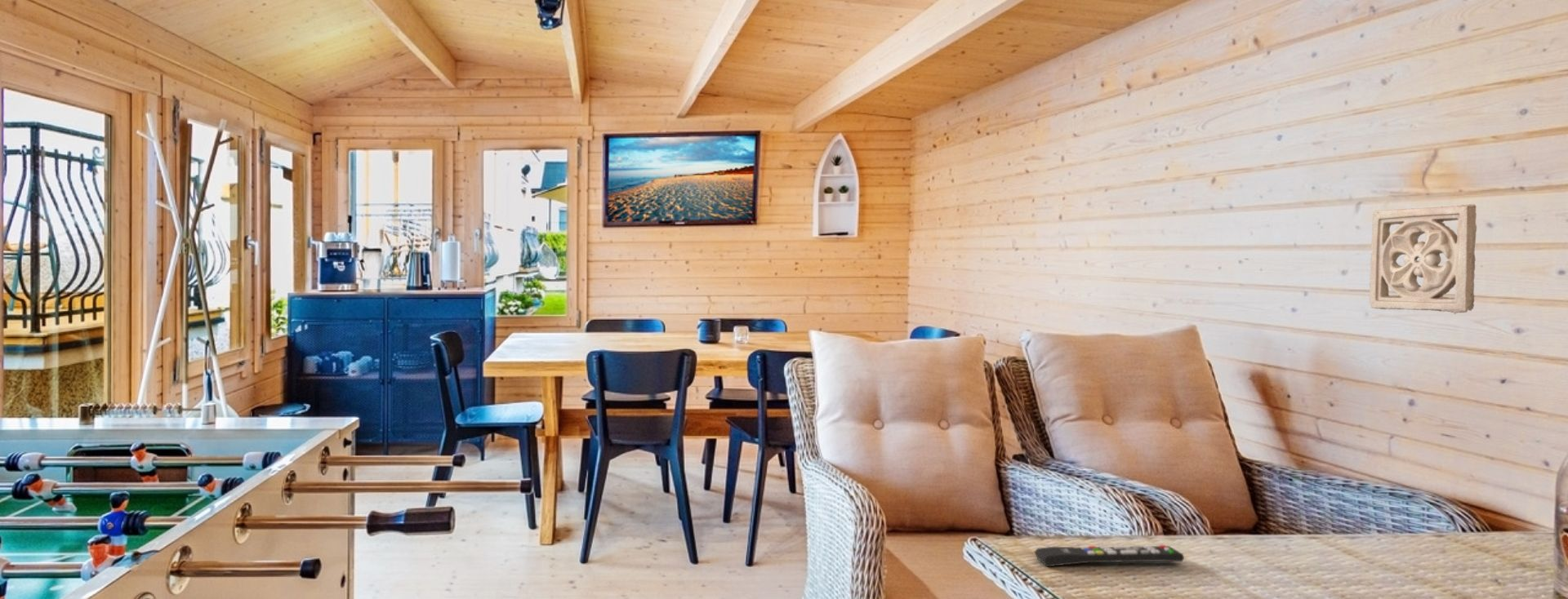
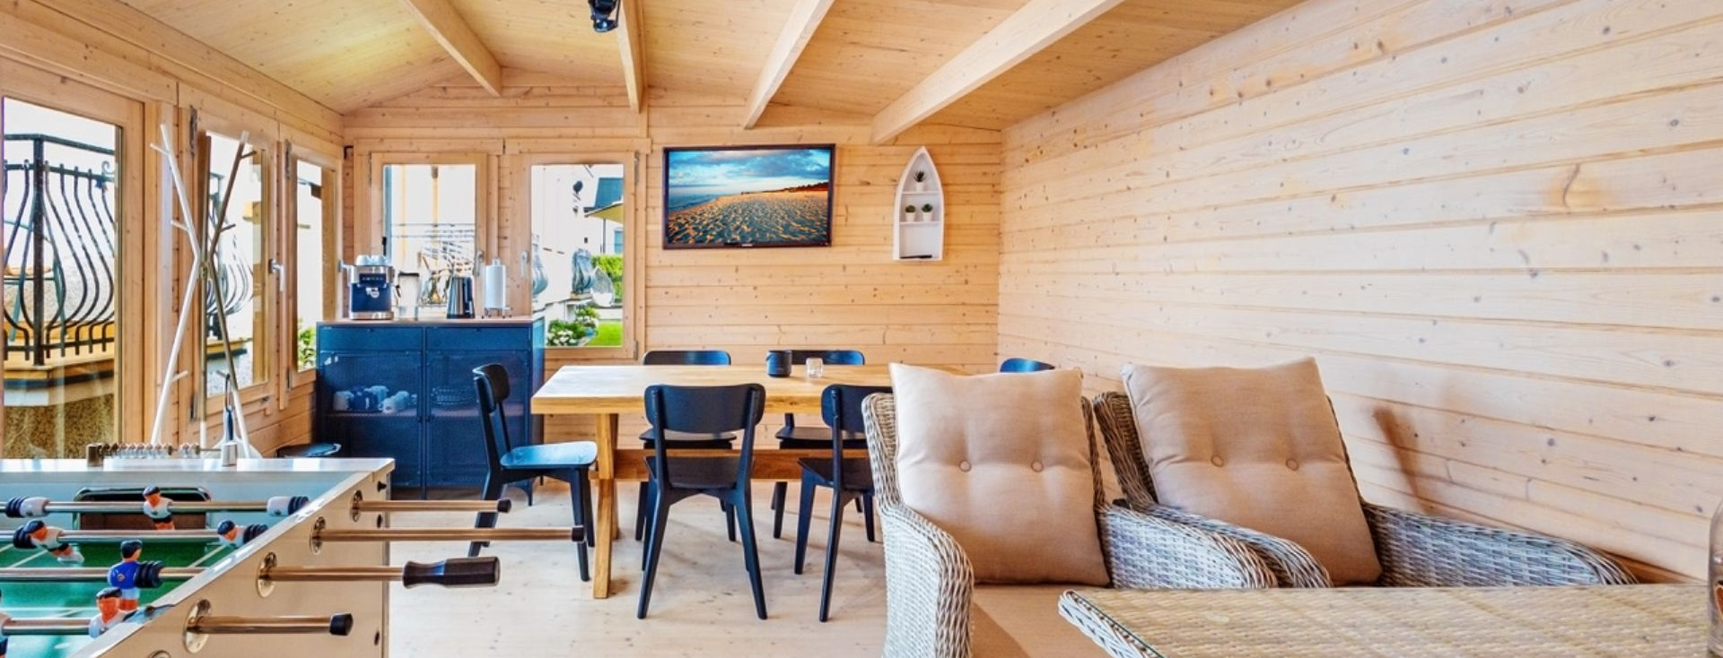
- remote control [1034,544,1185,567]
- wall ornament [1369,203,1477,314]
